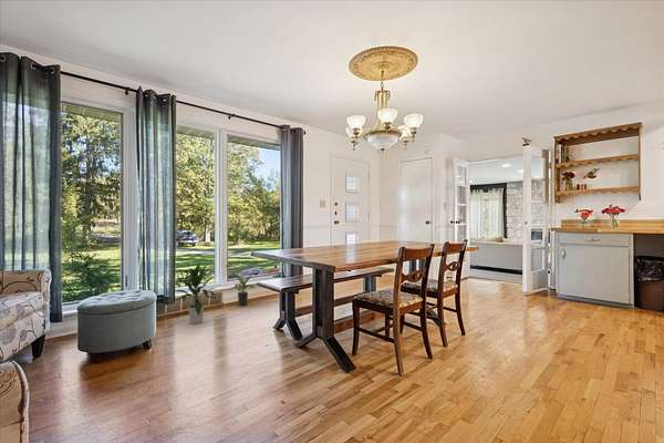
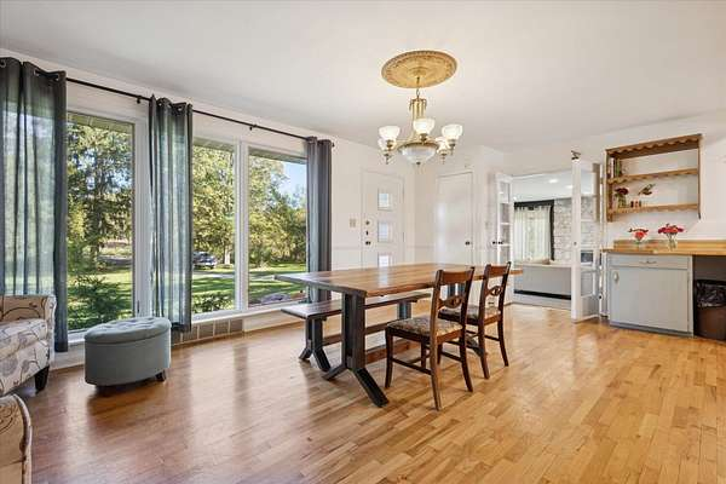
- indoor plant [169,261,218,324]
- potted plant [230,275,256,307]
